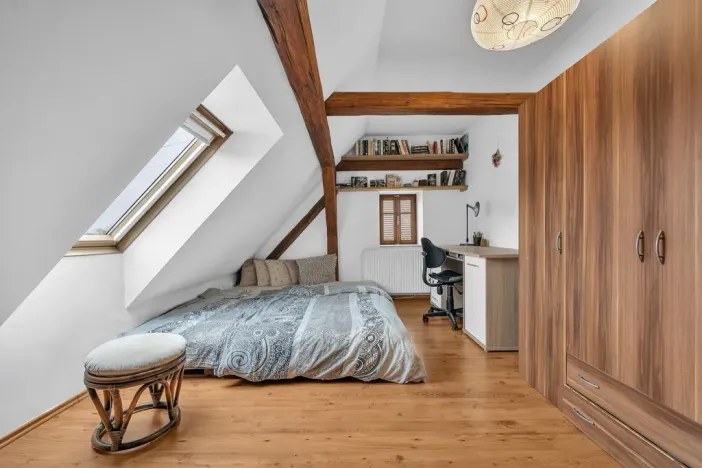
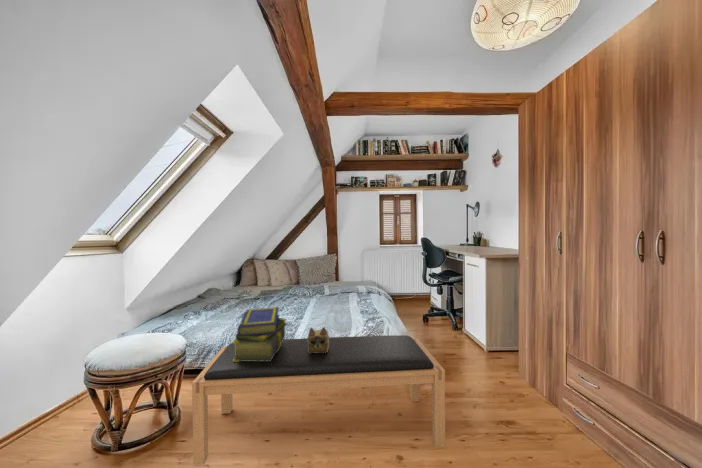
+ stack of books [231,306,288,362]
+ bench [191,334,446,465]
+ decorative box [307,326,330,354]
